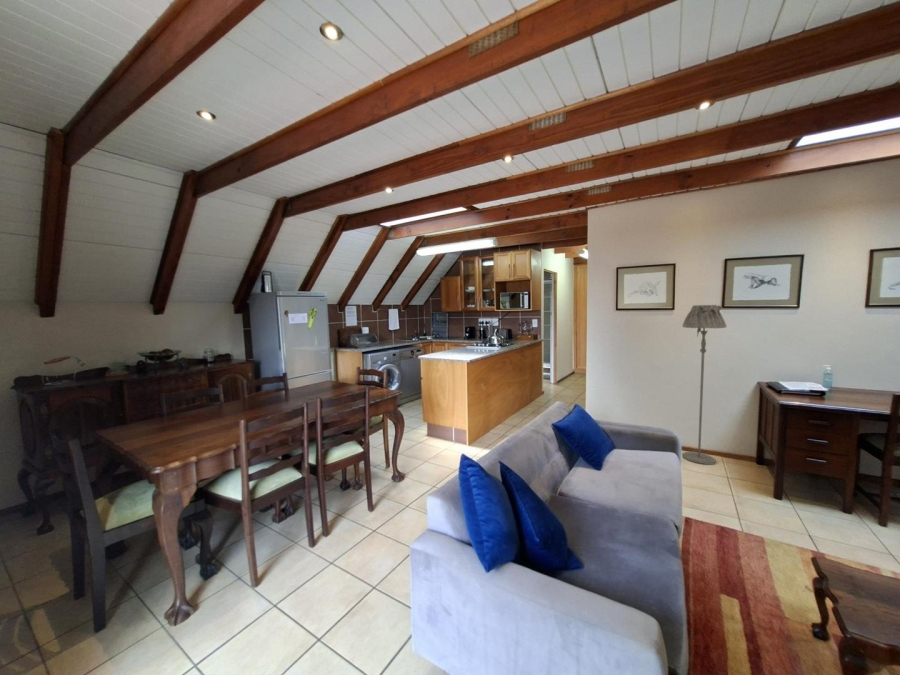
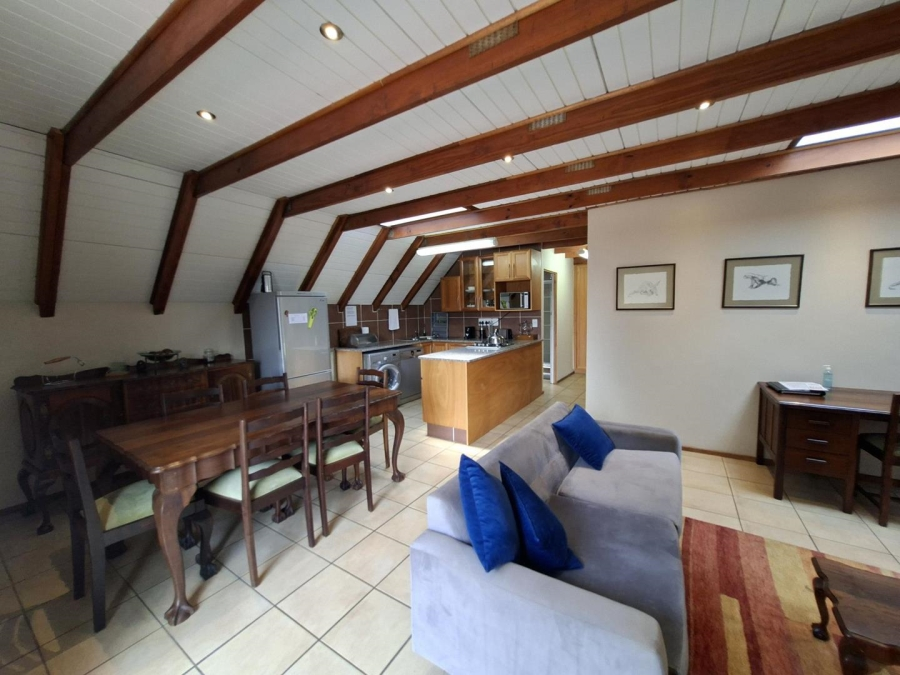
- floor lamp [682,304,728,466]
